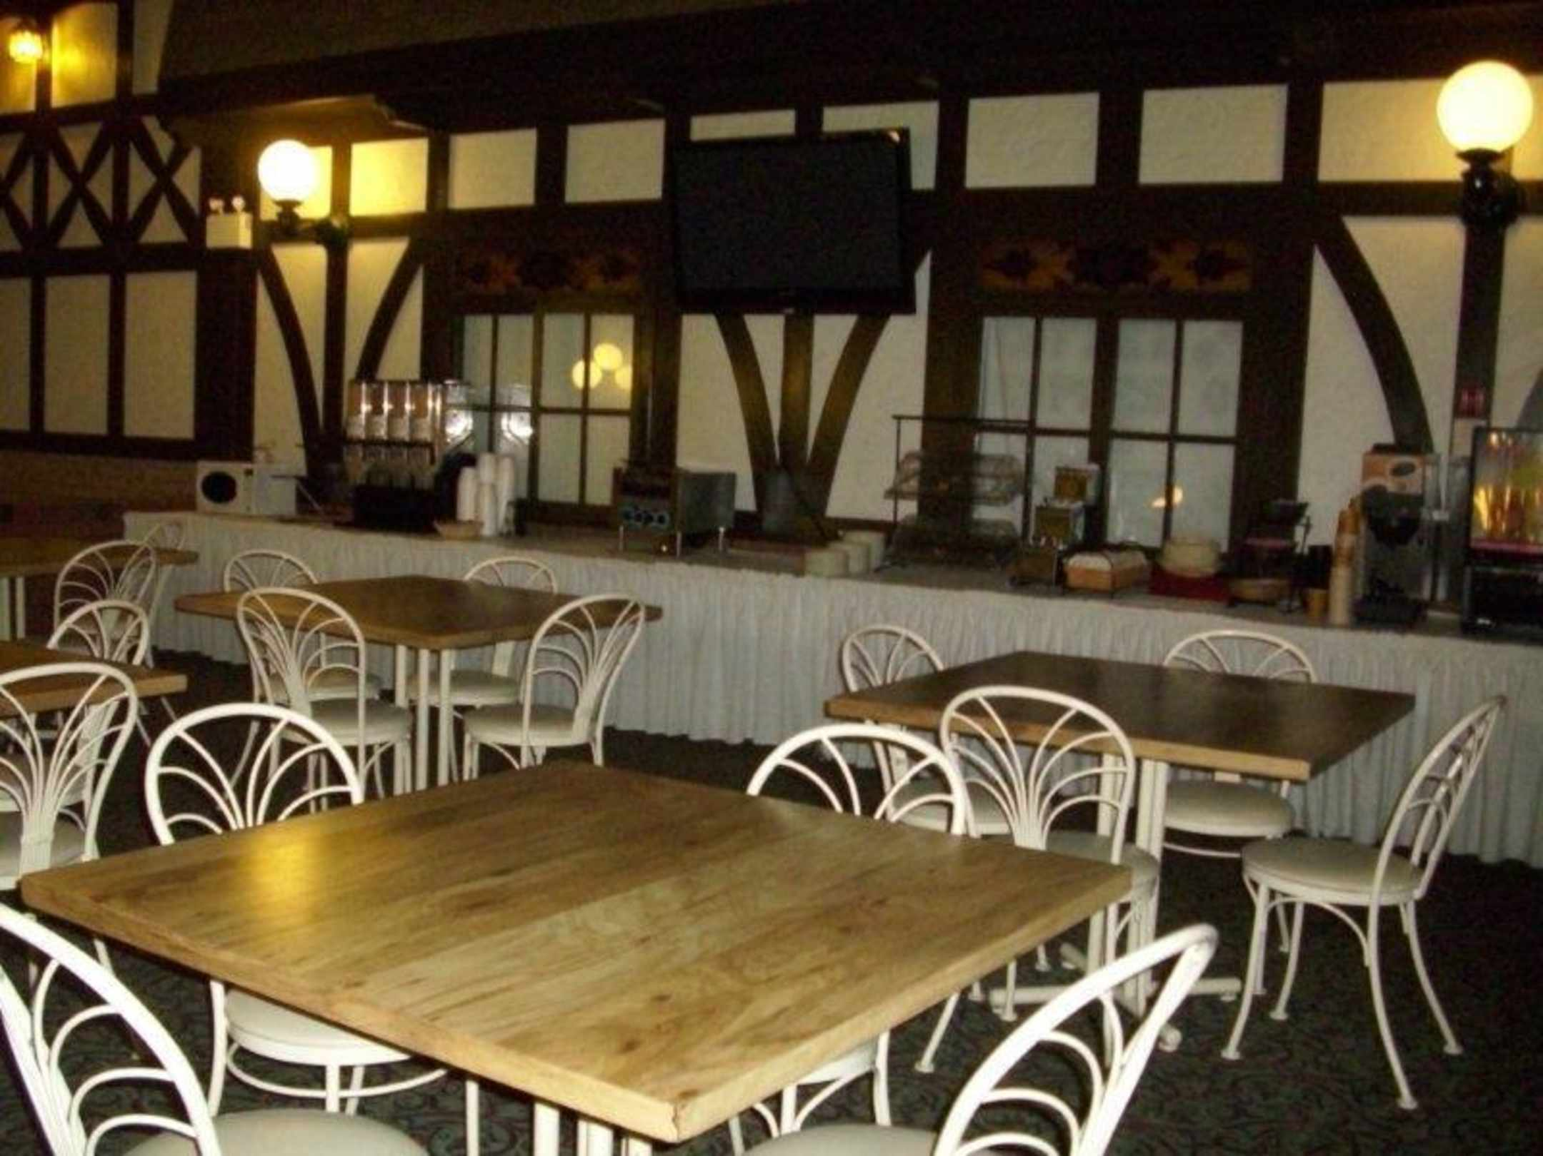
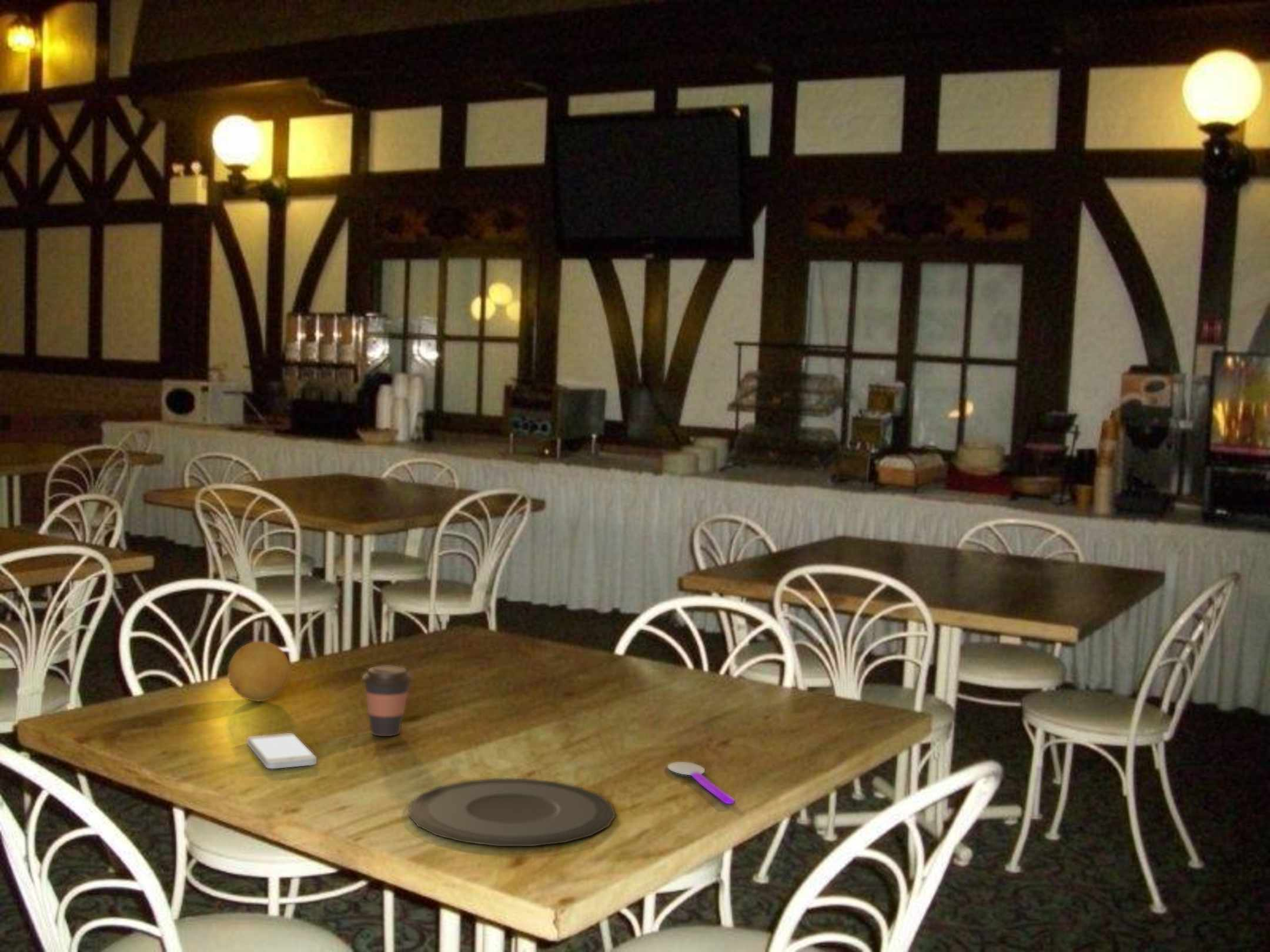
+ spoon [667,761,736,804]
+ fruit [228,641,290,702]
+ smartphone [246,732,317,769]
+ plate [408,778,616,847]
+ coffee cup [361,665,413,737]
